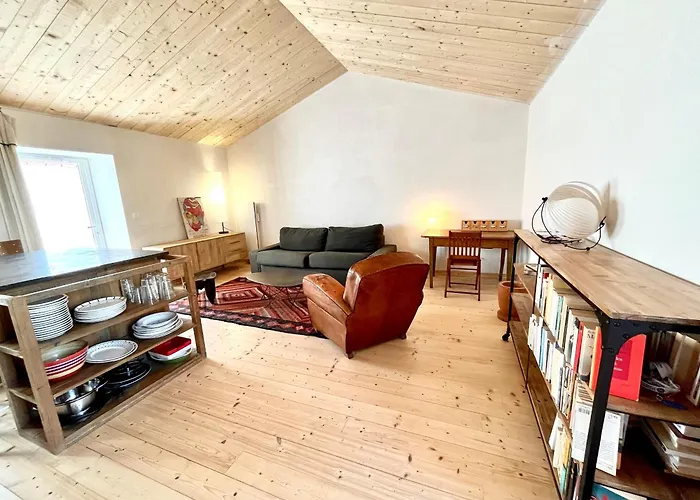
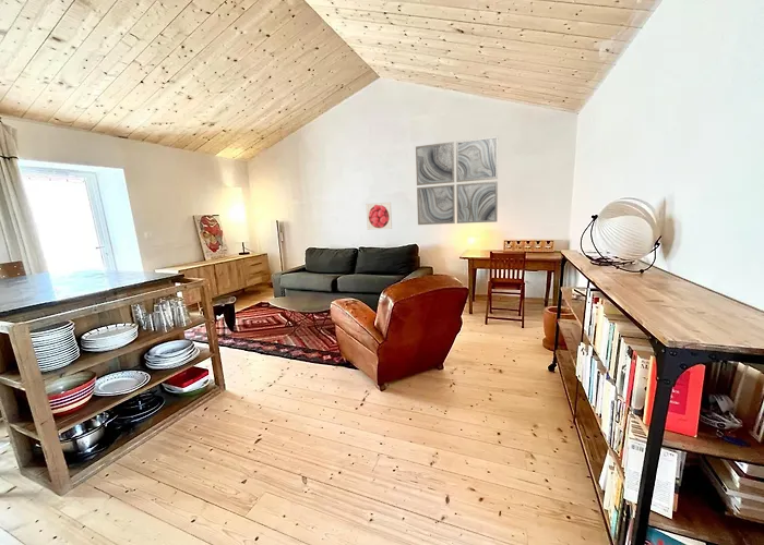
+ wall art [415,135,499,226]
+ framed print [365,202,393,231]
